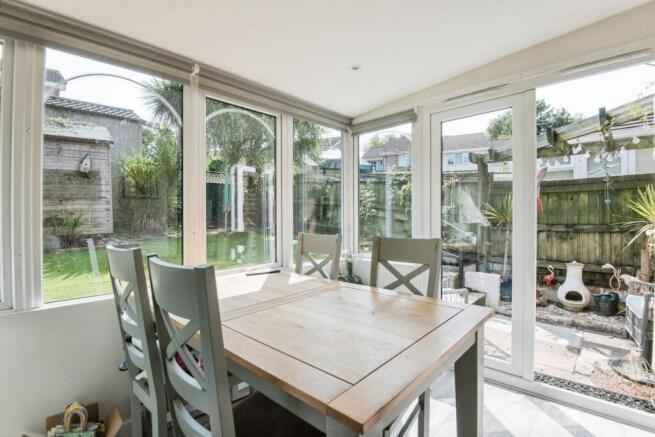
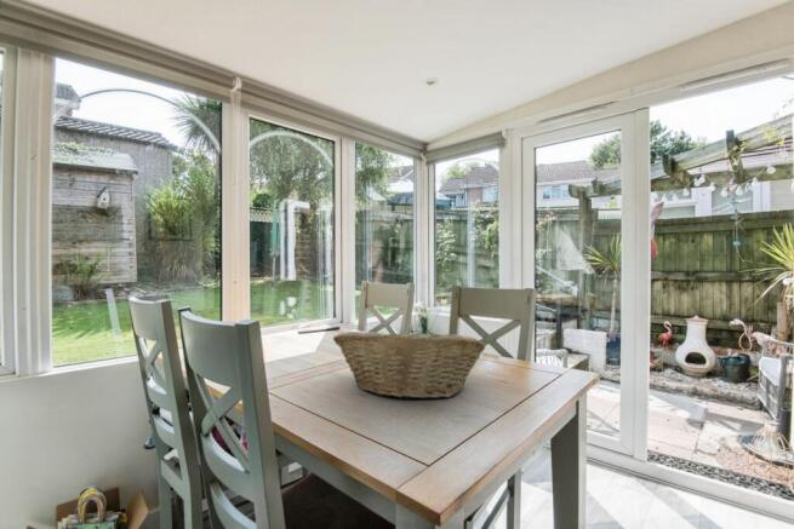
+ fruit basket [332,327,486,401]
